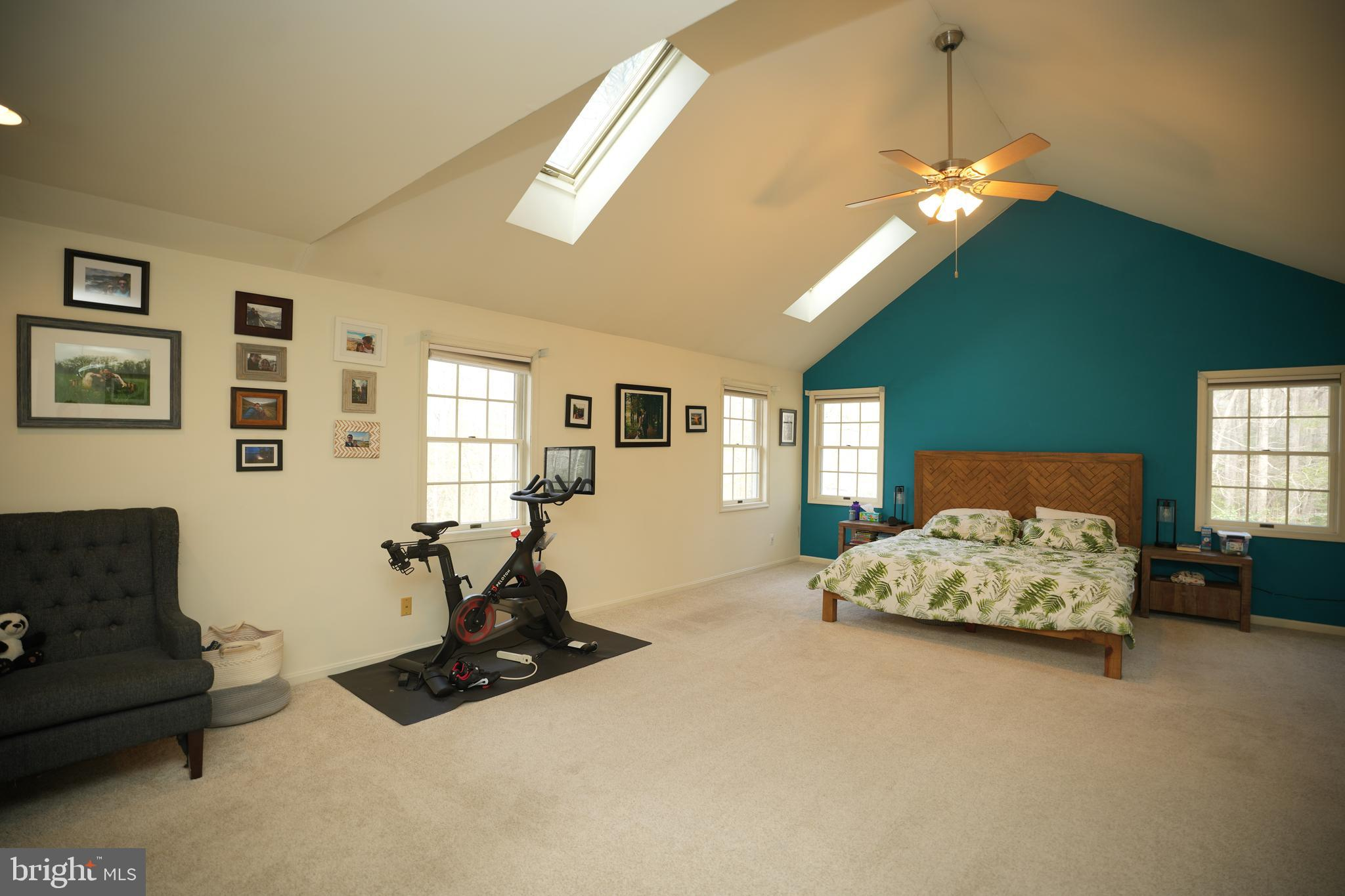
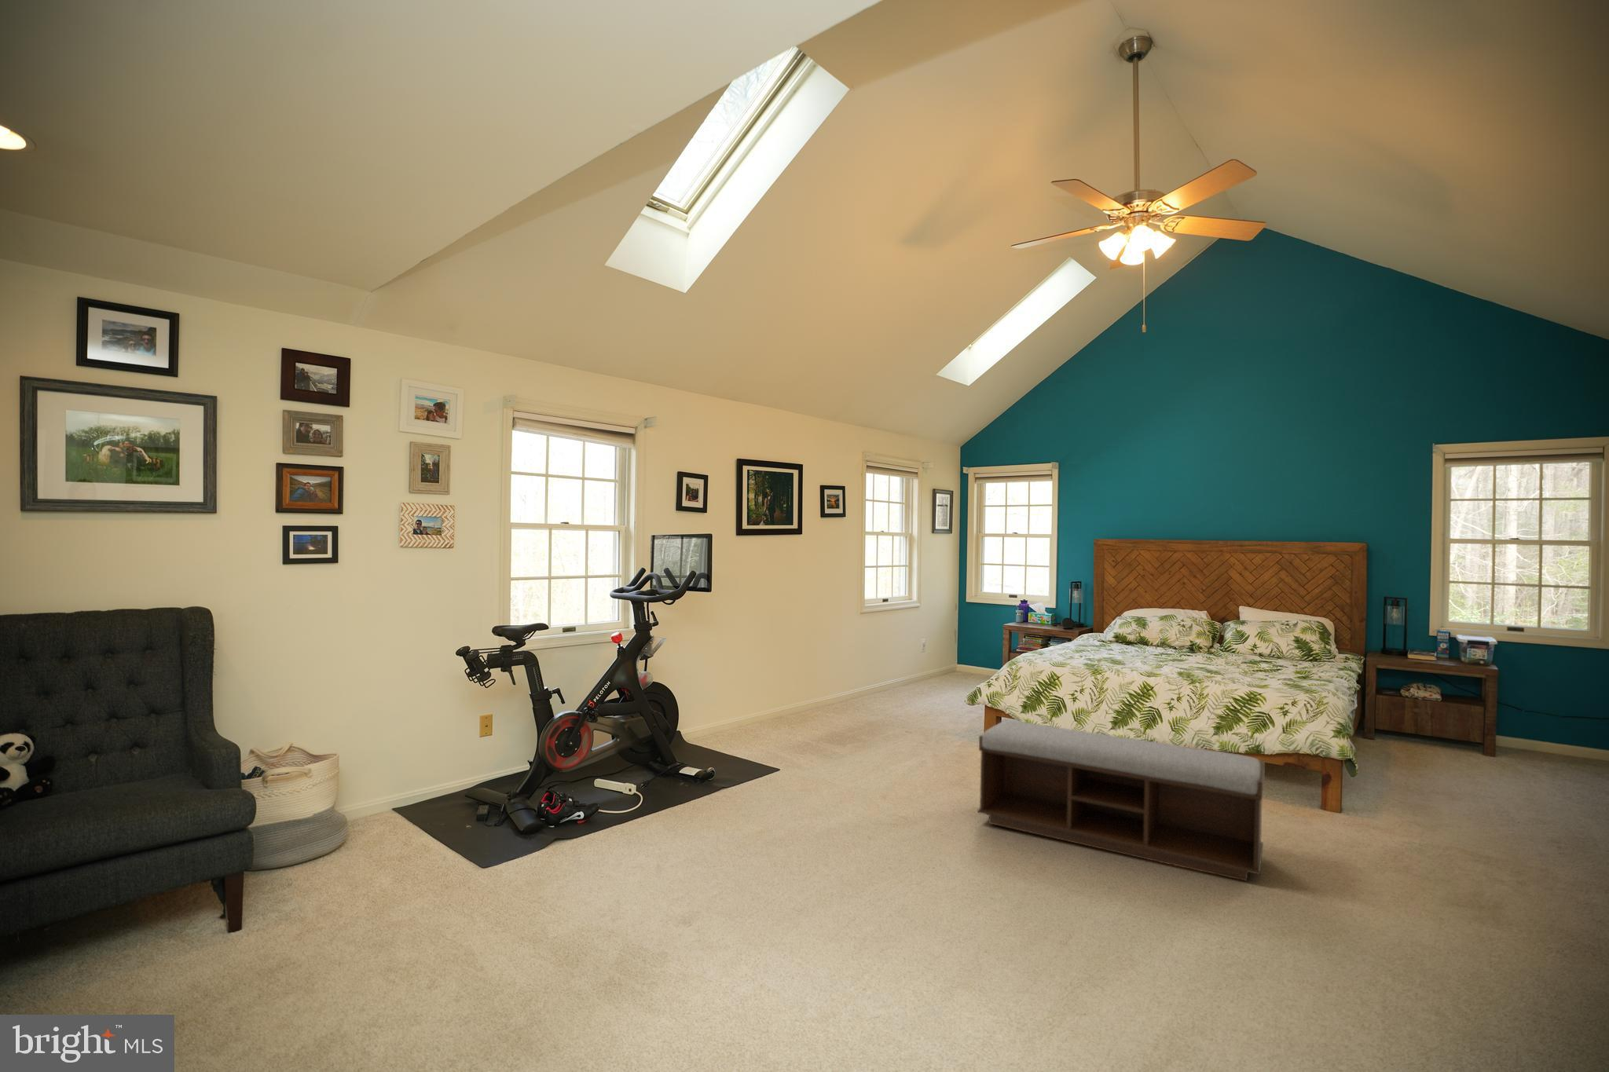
+ bench [976,720,1266,882]
